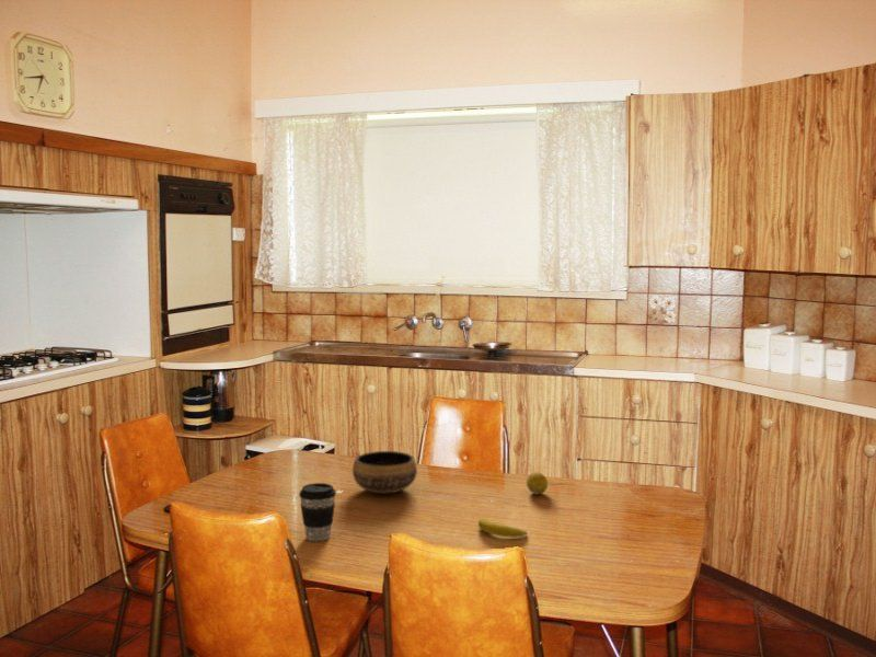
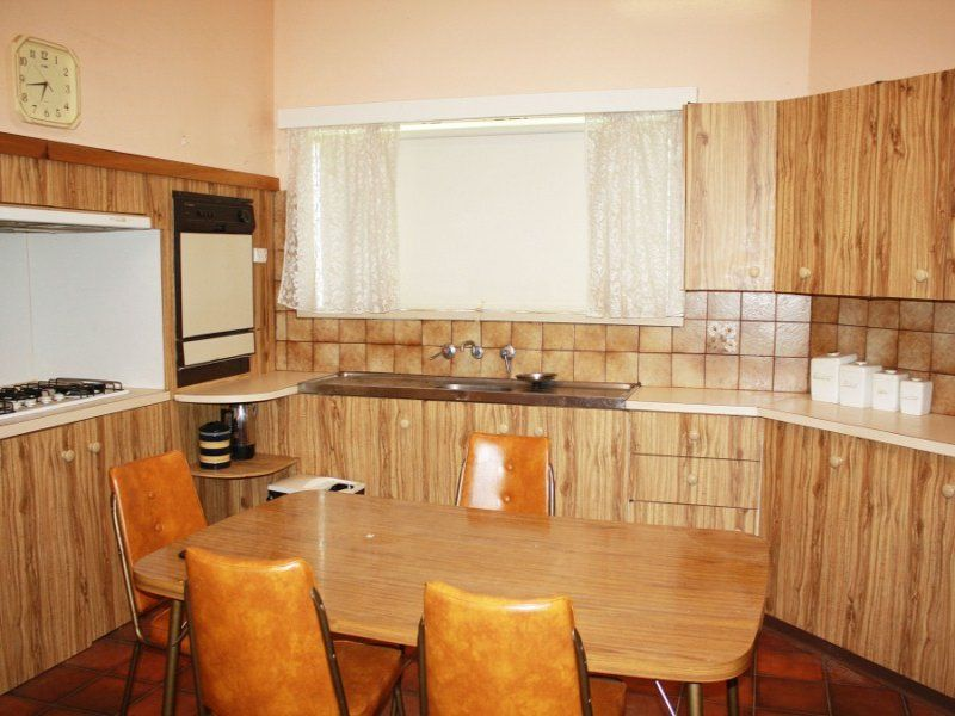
- fruit [526,471,549,495]
- banana [477,517,528,539]
- coffee cup [298,482,337,542]
- bowl [351,450,418,495]
